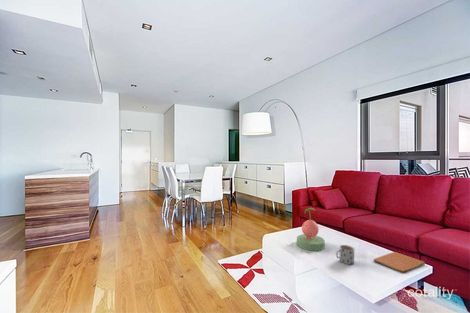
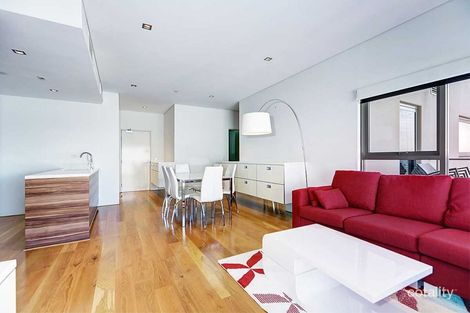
- mug [335,244,355,265]
- plant [296,207,326,252]
- book [373,251,426,274]
